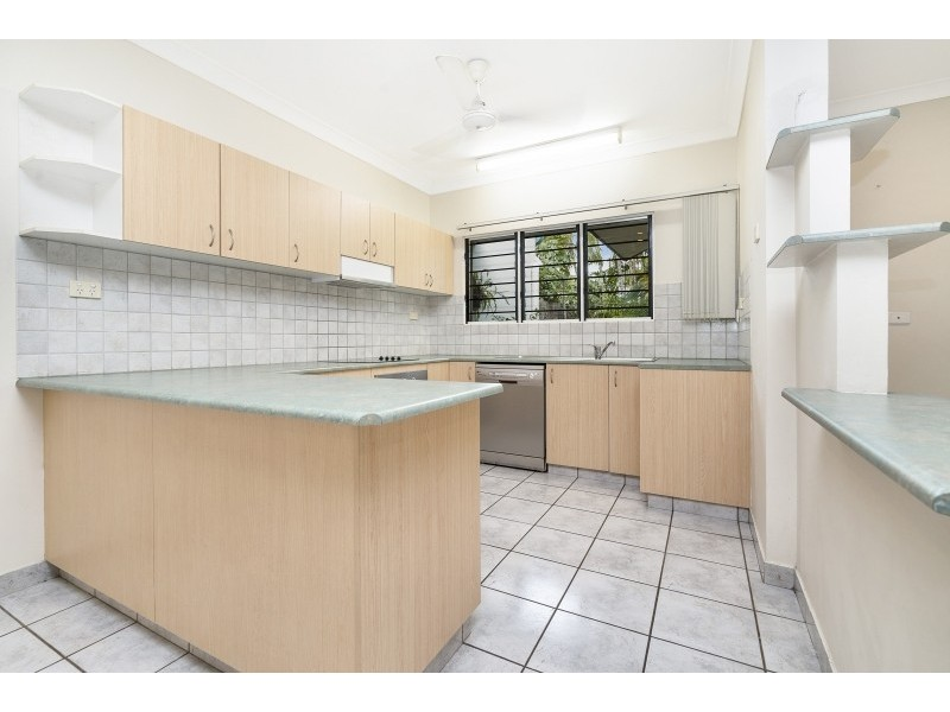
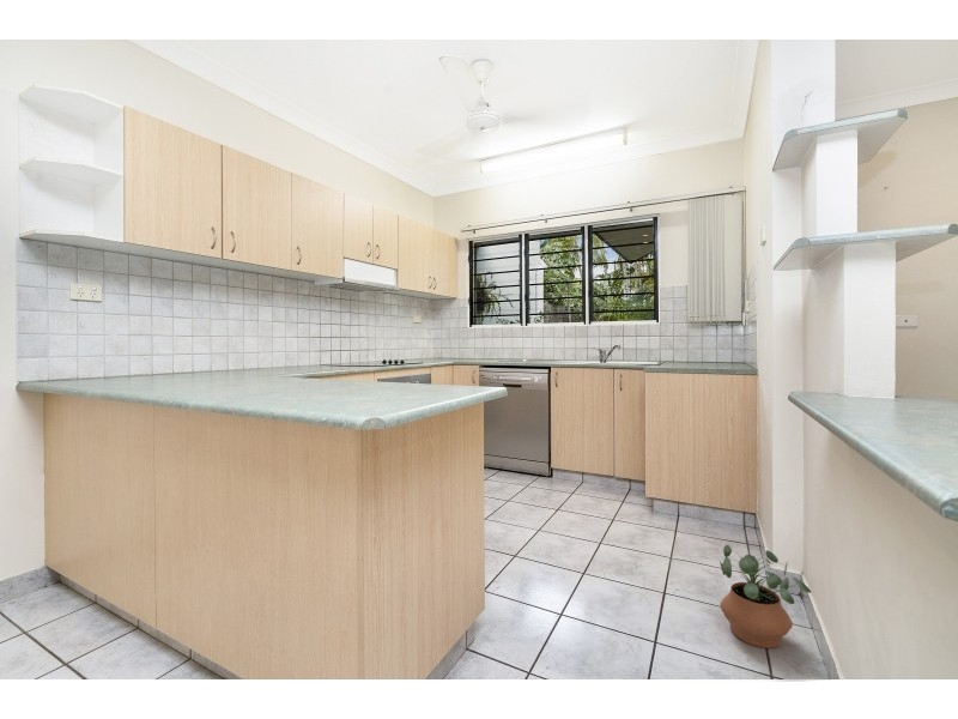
+ potted plant [718,544,812,649]
